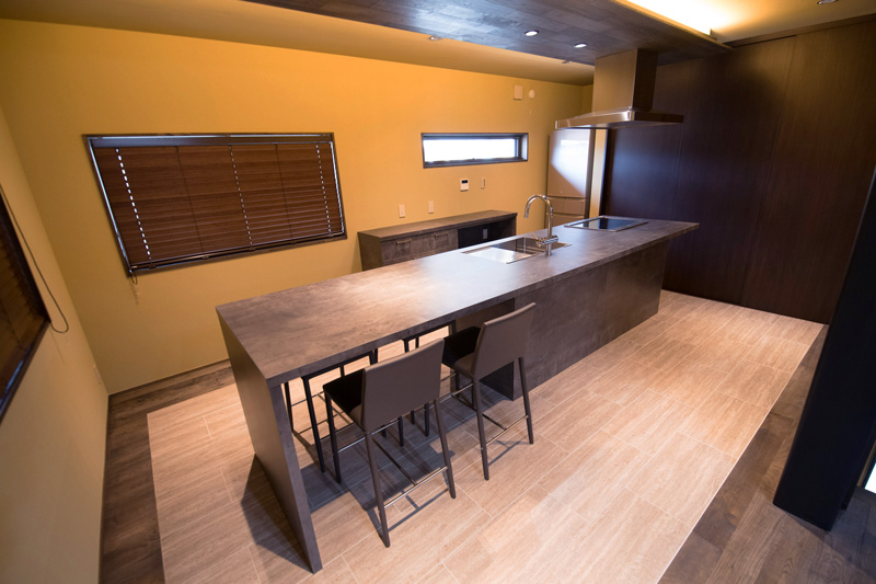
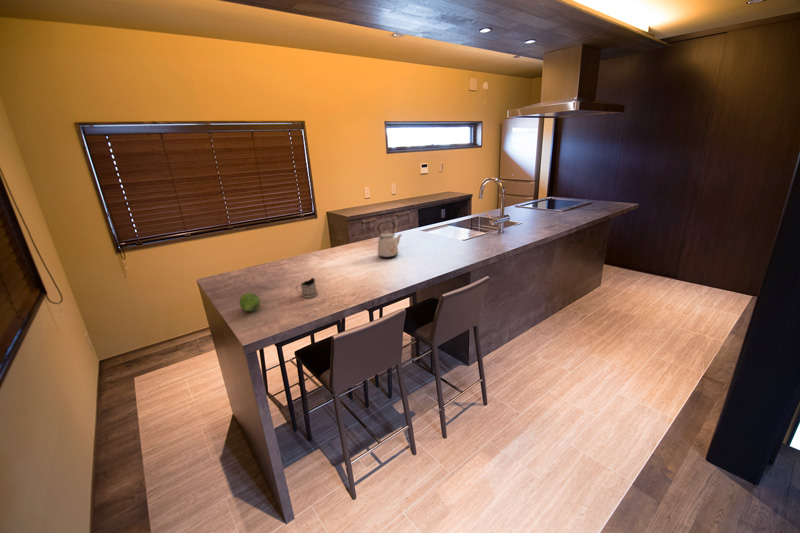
+ kettle [376,220,403,259]
+ fruit [239,292,261,312]
+ tea glass holder [295,277,319,299]
